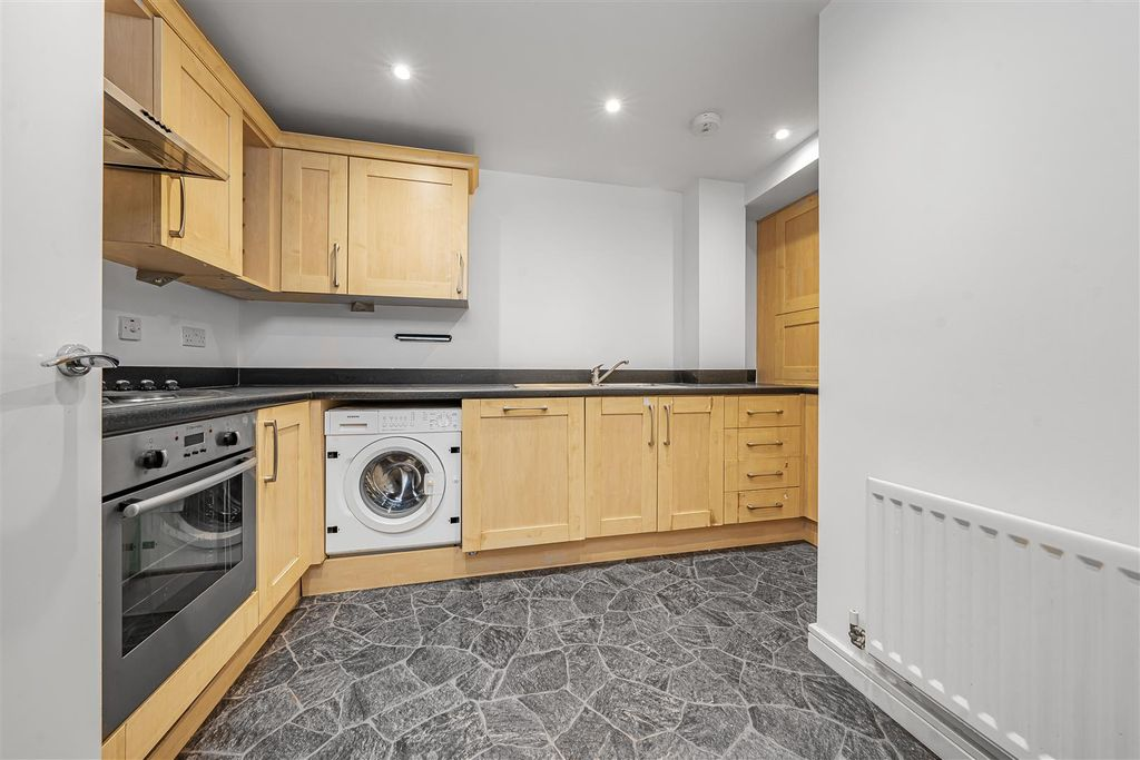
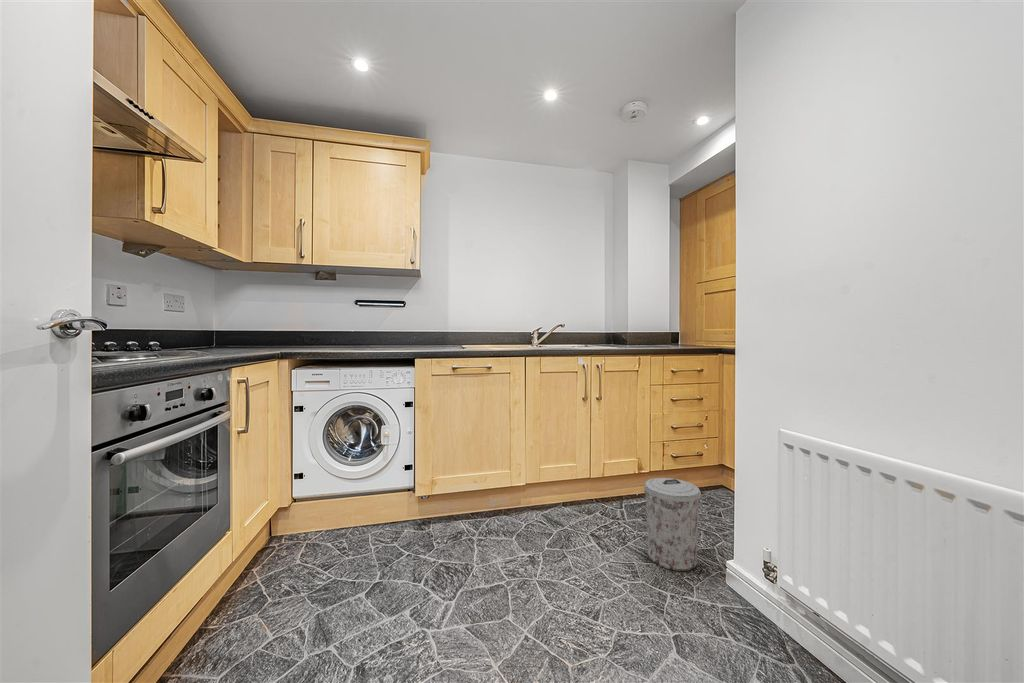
+ trash can [643,477,702,572]
